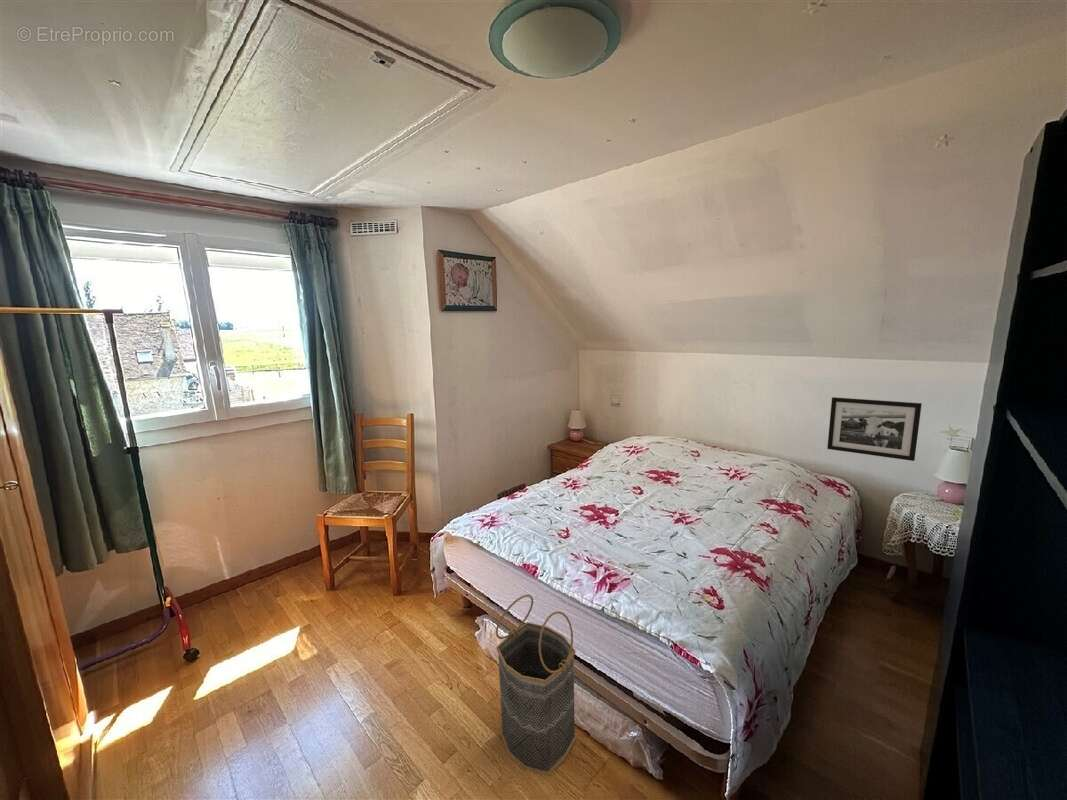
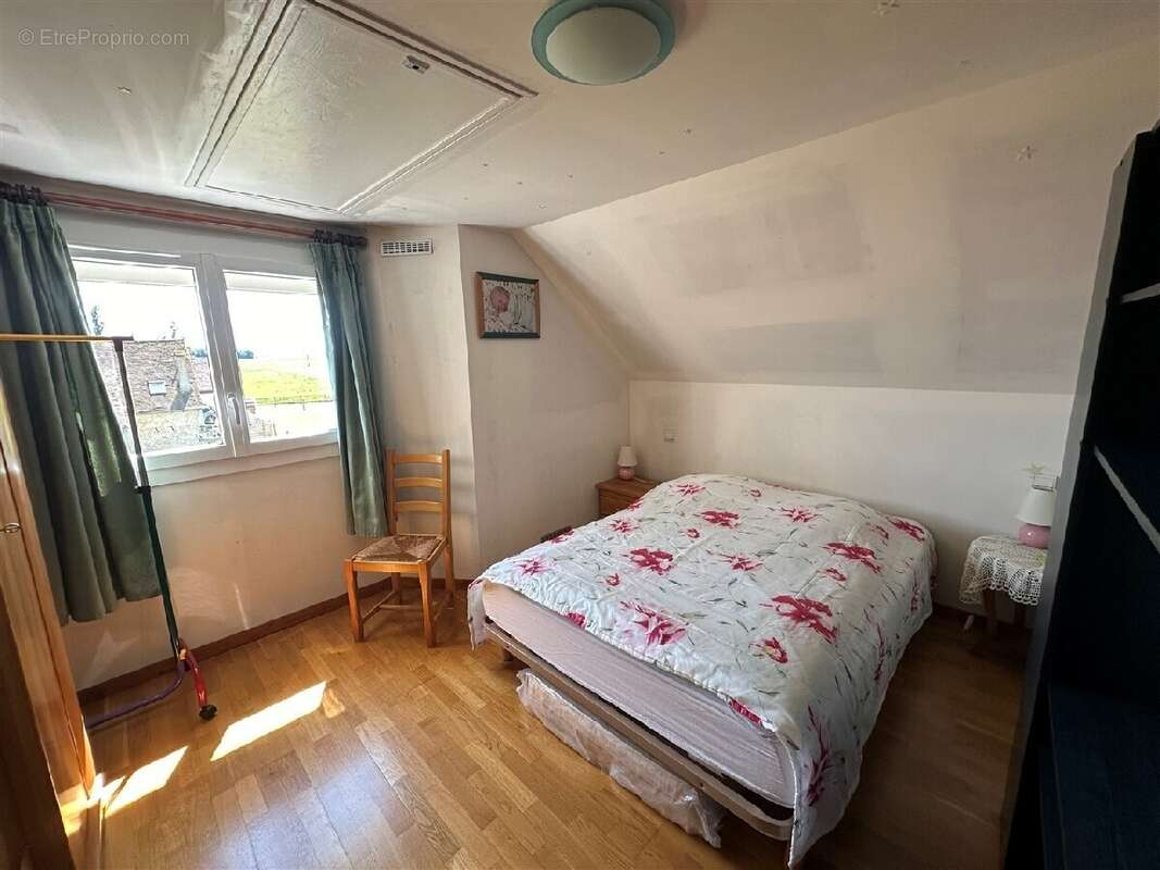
- picture frame [826,396,923,462]
- basket [495,594,578,776]
